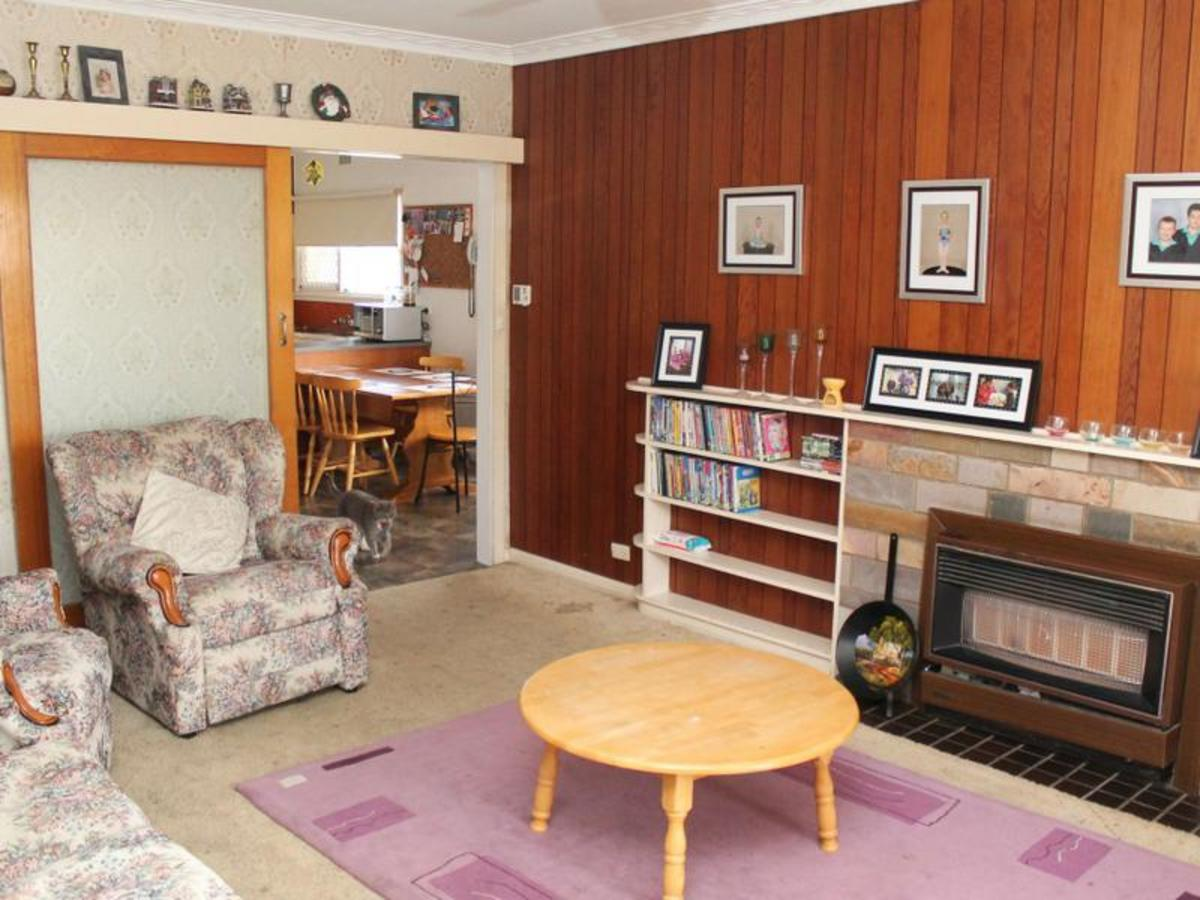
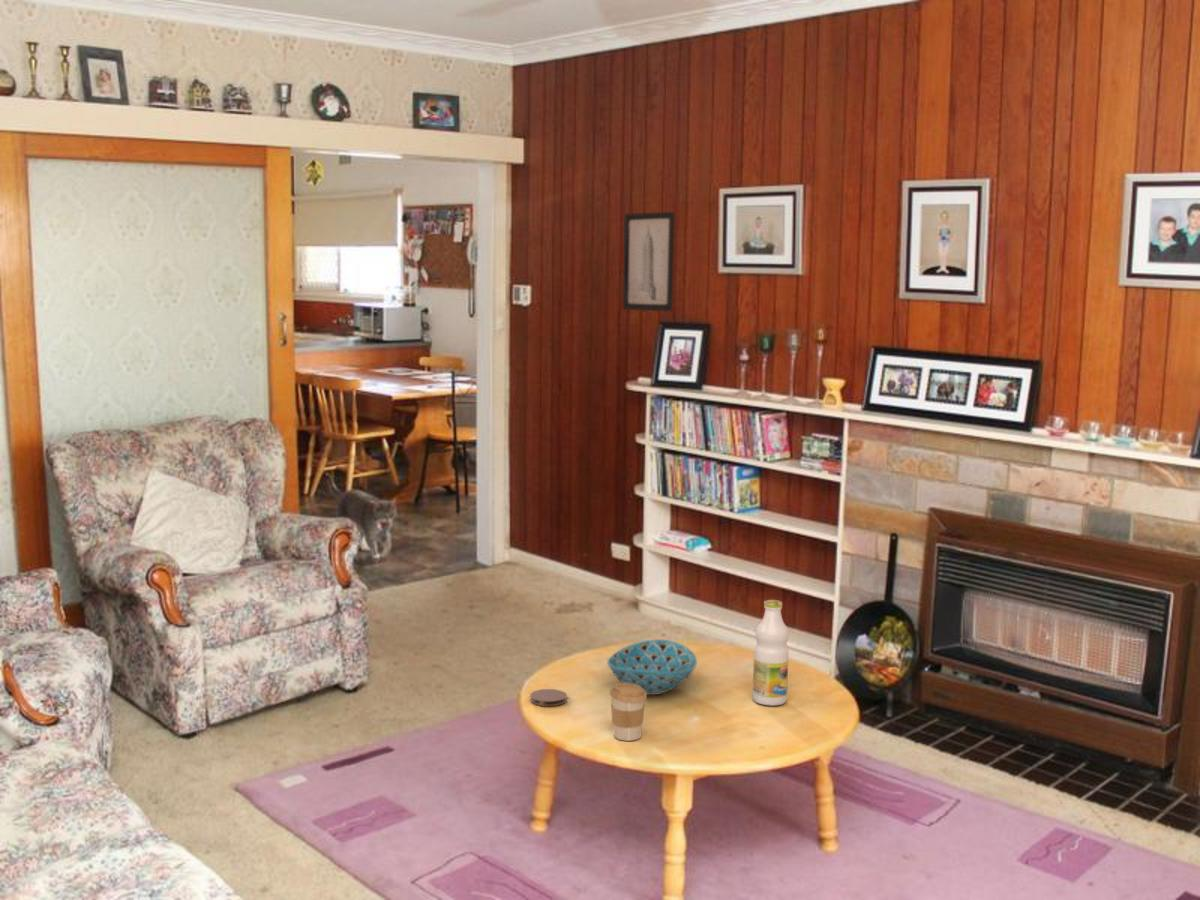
+ bottle [752,599,790,707]
+ coffee cup [609,682,648,742]
+ coaster [529,688,568,707]
+ wall art [622,211,676,312]
+ bowl [606,639,698,696]
